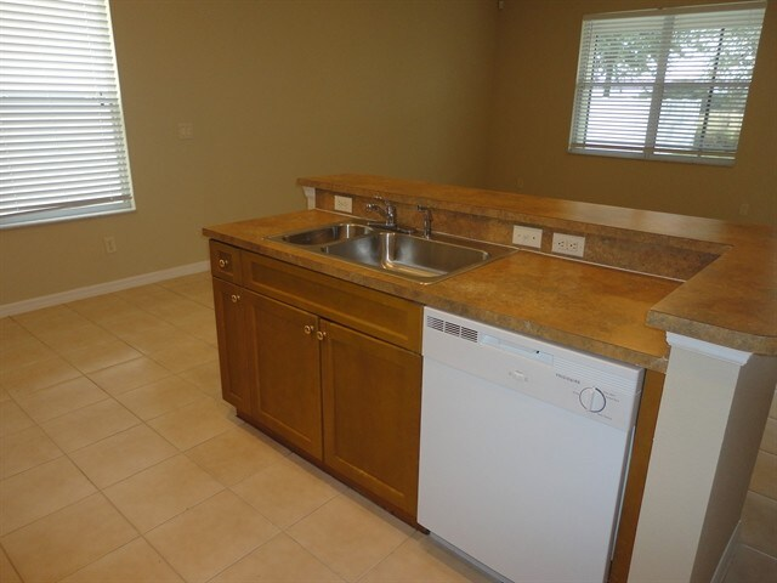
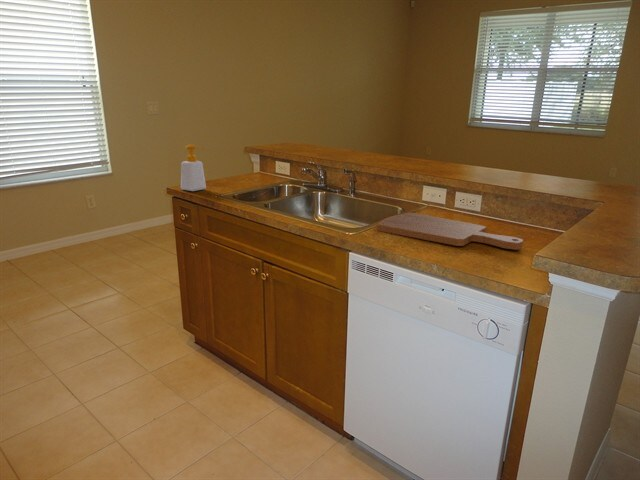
+ soap bottle [180,144,207,192]
+ cutting board [376,212,524,251]
